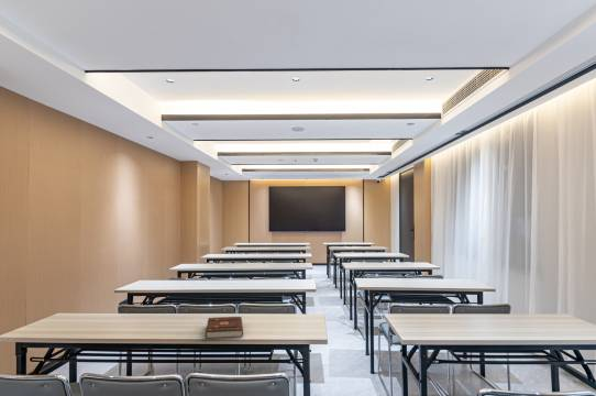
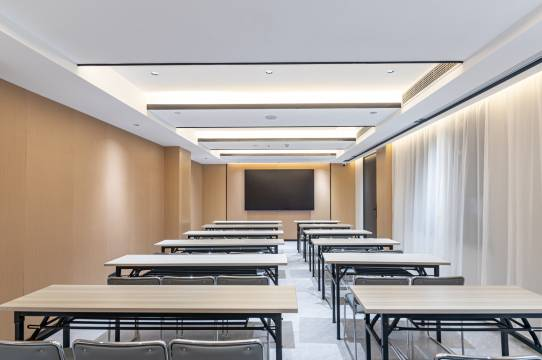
- book [205,316,244,340]
